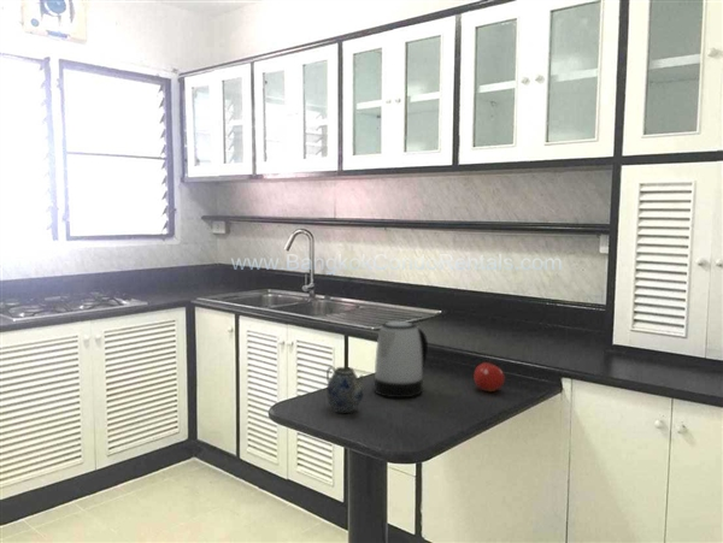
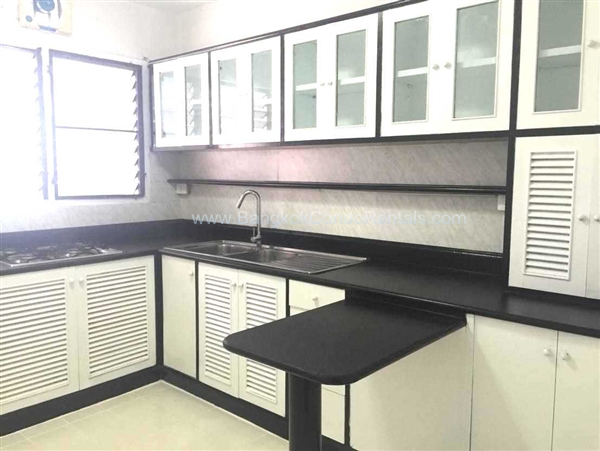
- teapot [325,366,365,414]
- fruit [472,359,506,393]
- kettle [372,320,429,399]
